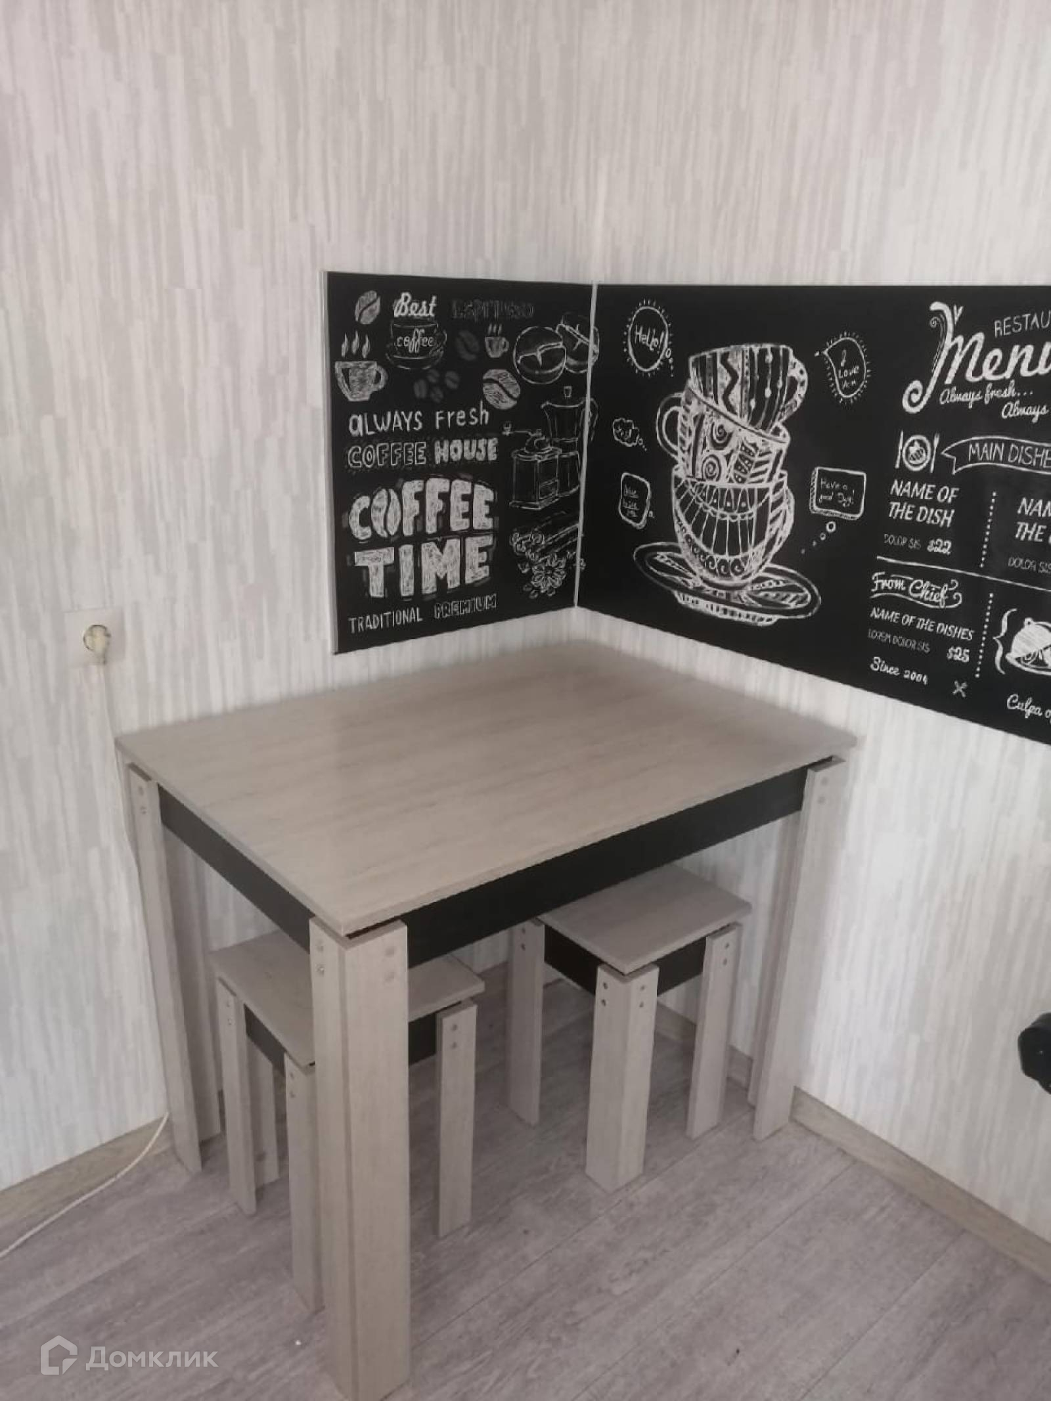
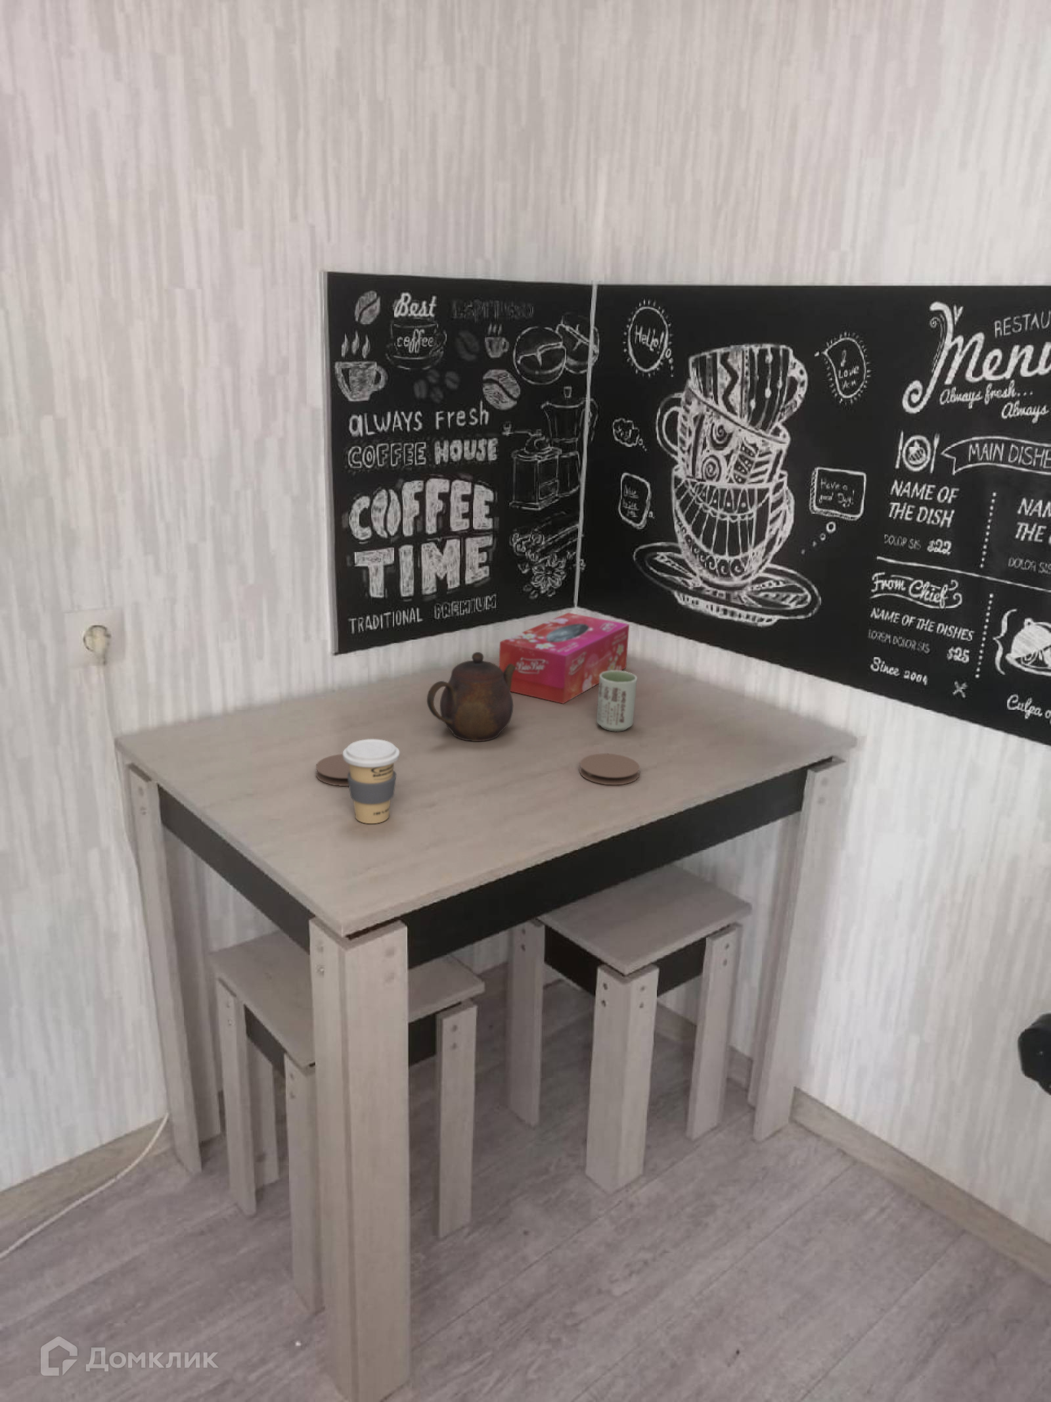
+ coaster [578,752,640,786]
+ tissue box [499,612,630,705]
+ teapot [426,652,516,742]
+ cup [596,671,638,732]
+ coffee cup [342,738,400,824]
+ coaster [316,753,350,787]
